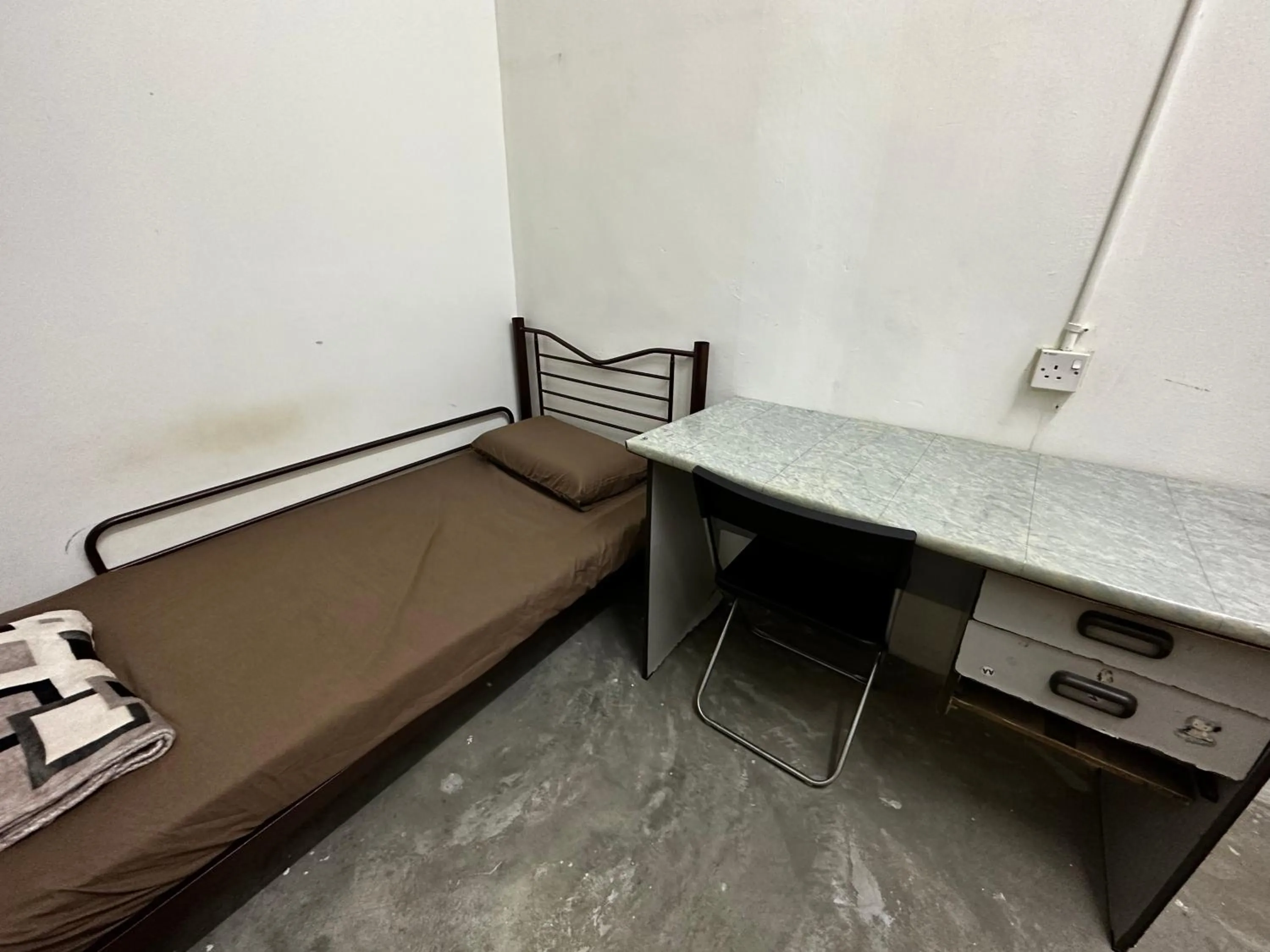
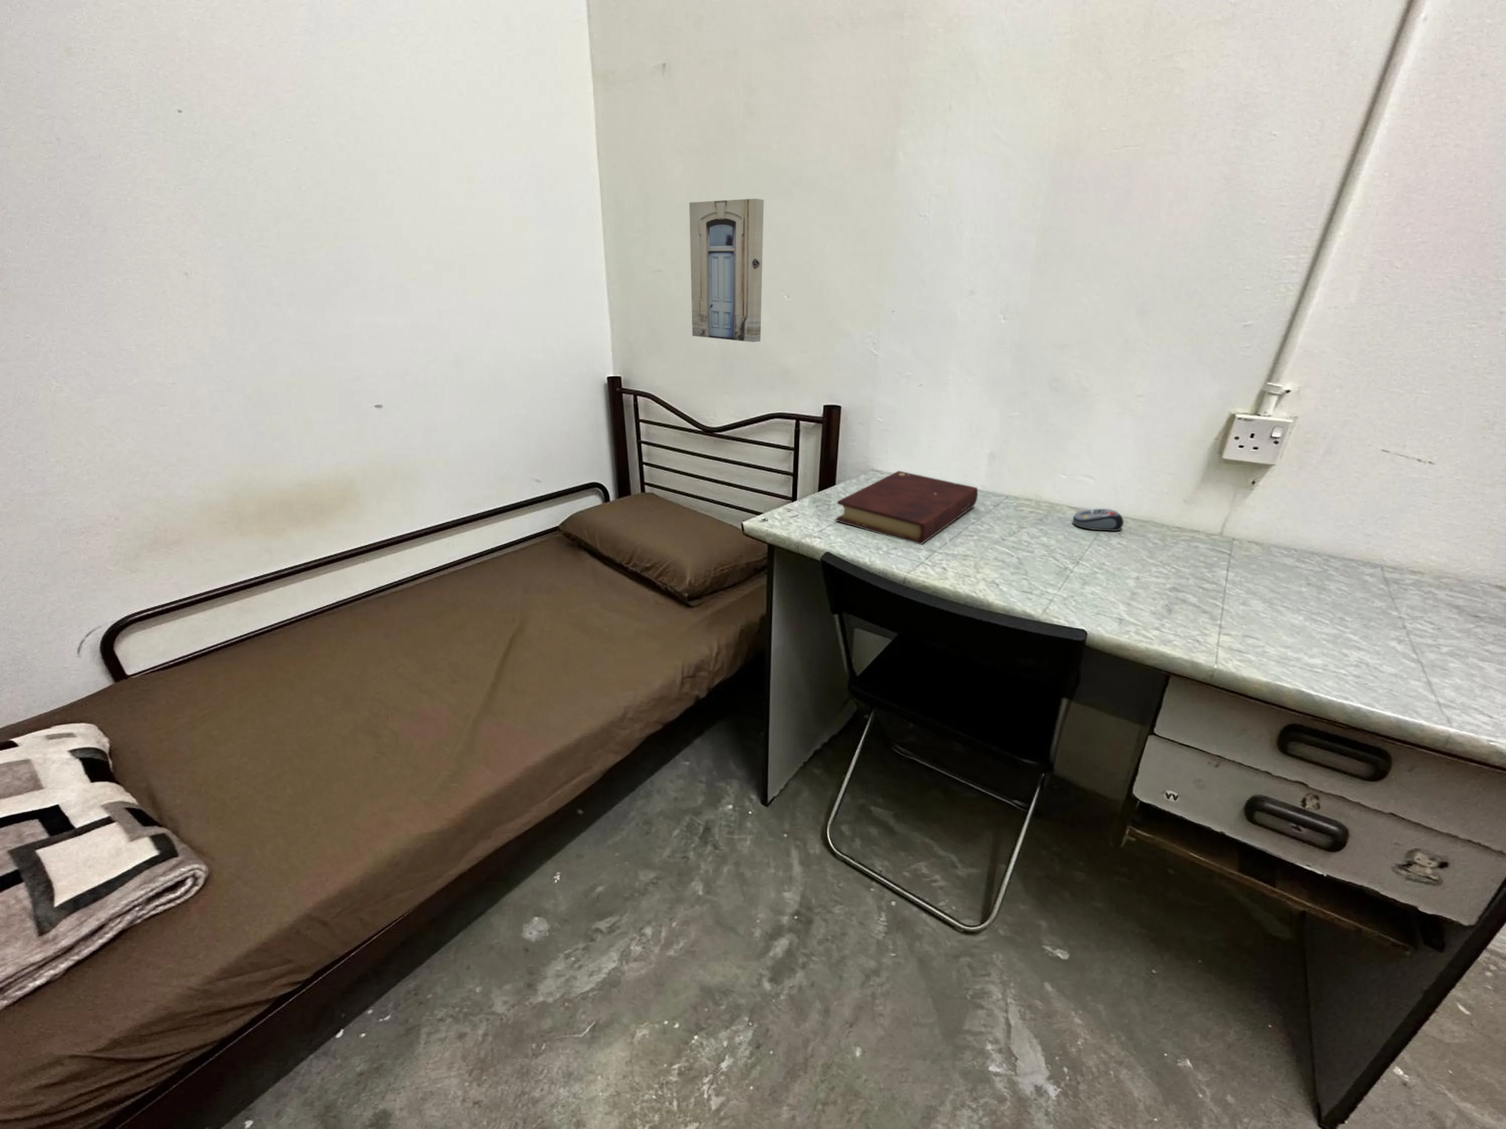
+ wall art [689,198,765,343]
+ book [835,470,978,544]
+ computer mouse [1072,509,1124,531]
